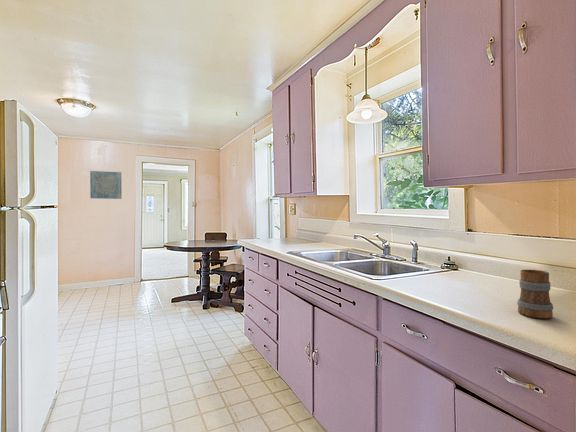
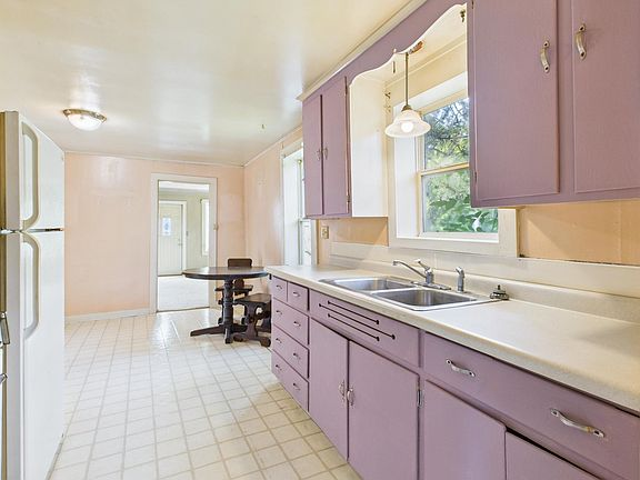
- wall art [89,170,123,200]
- mug [516,269,554,319]
